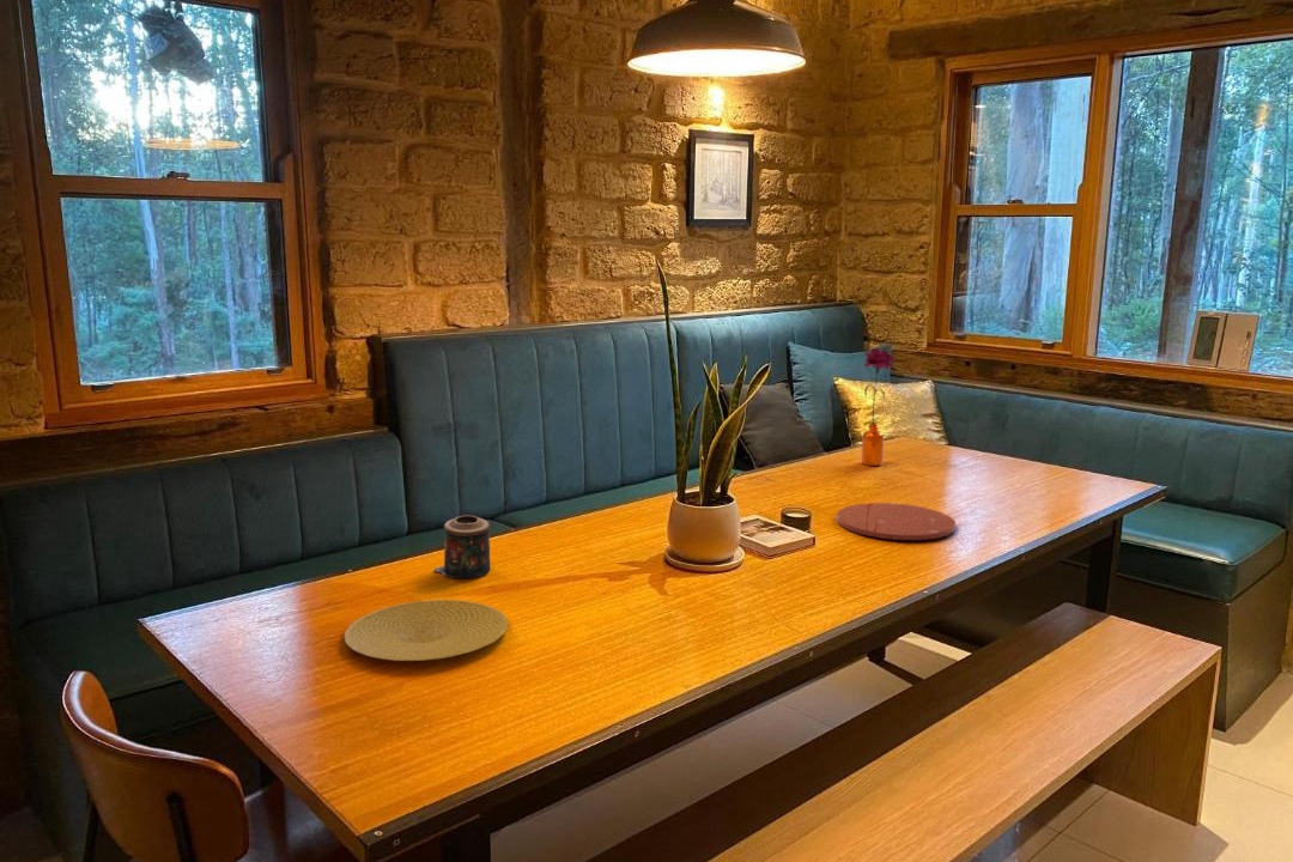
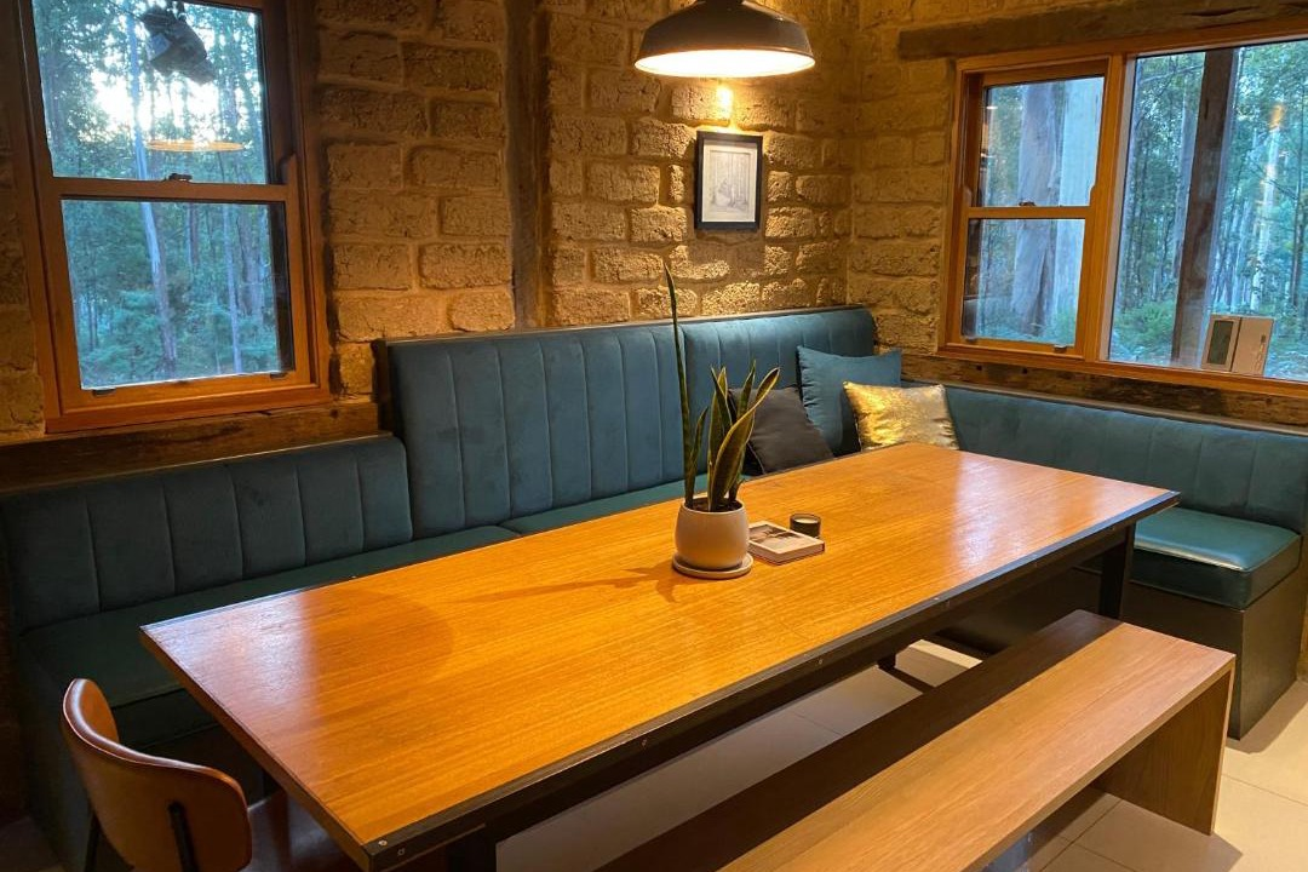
- candle [432,515,491,579]
- plate [834,502,957,541]
- plate [344,599,509,662]
- flower [860,346,896,467]
